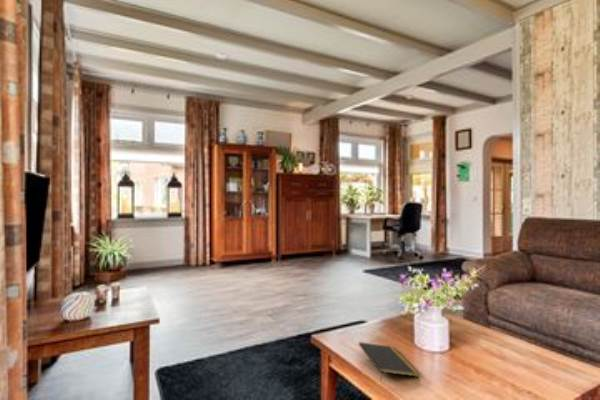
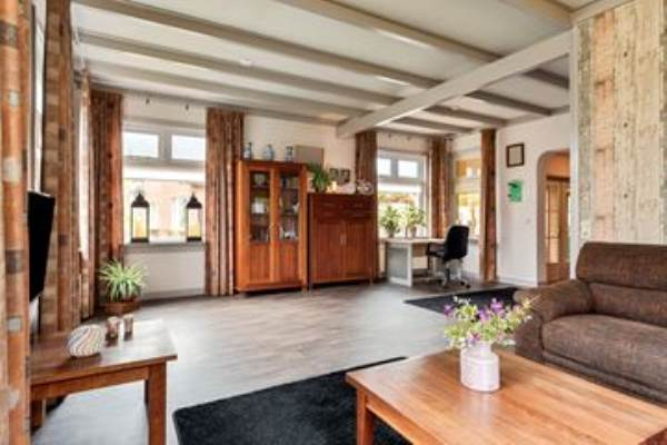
- notepad [358,341,422,383]
